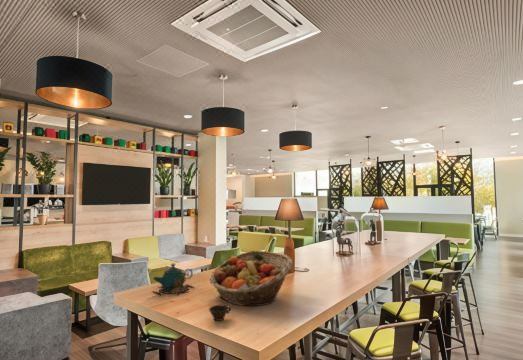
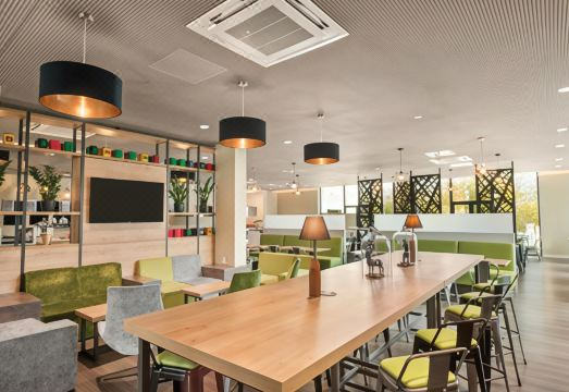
- cup [208,303,232,322]
- teapot [151,263,194,297]
- fruit basket [208,250,293,307]
